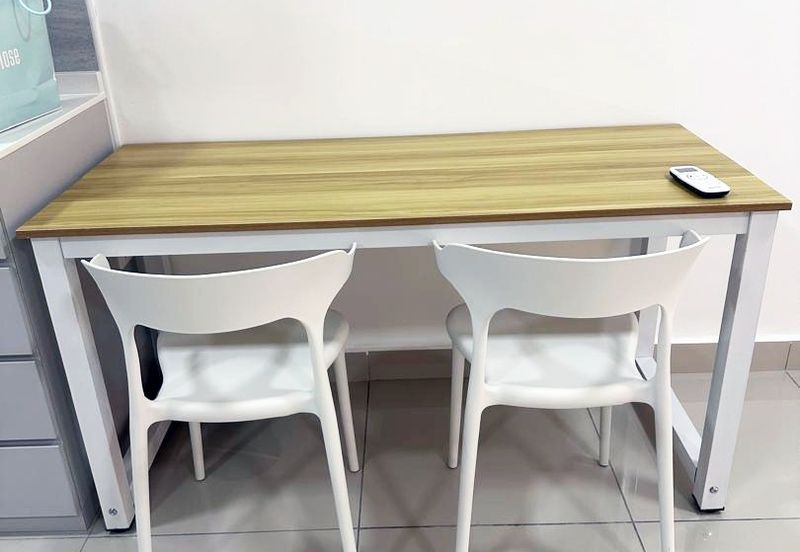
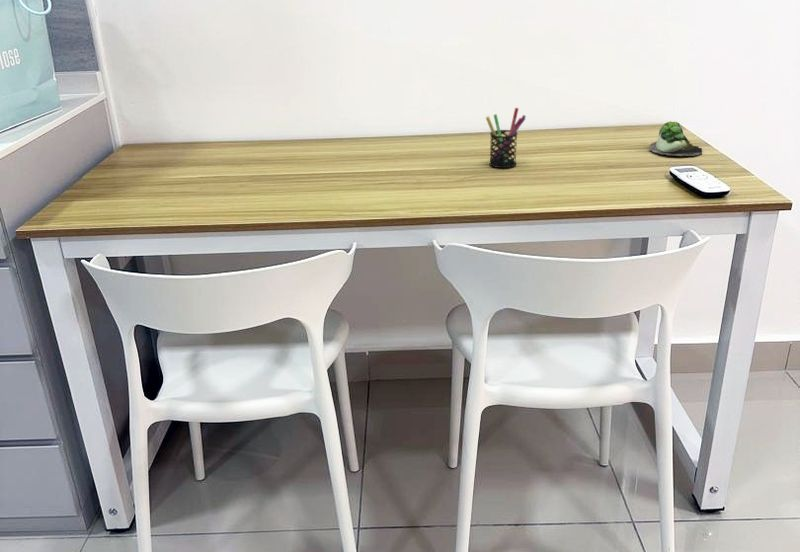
+ pen holder [485,107,527,169]
+ succulent plant [649,120,703,157]
